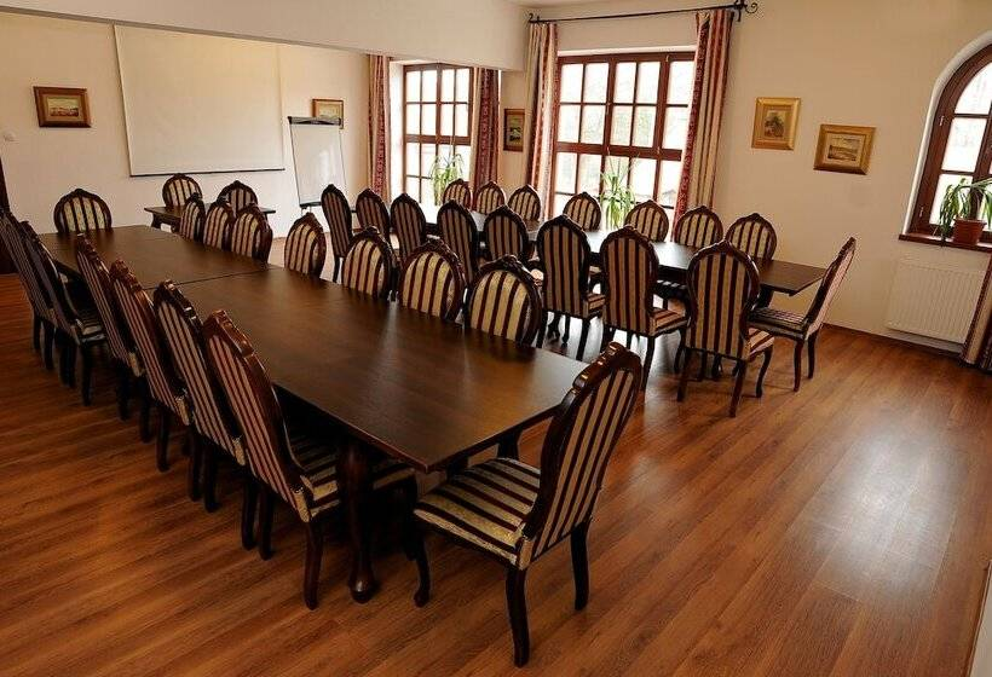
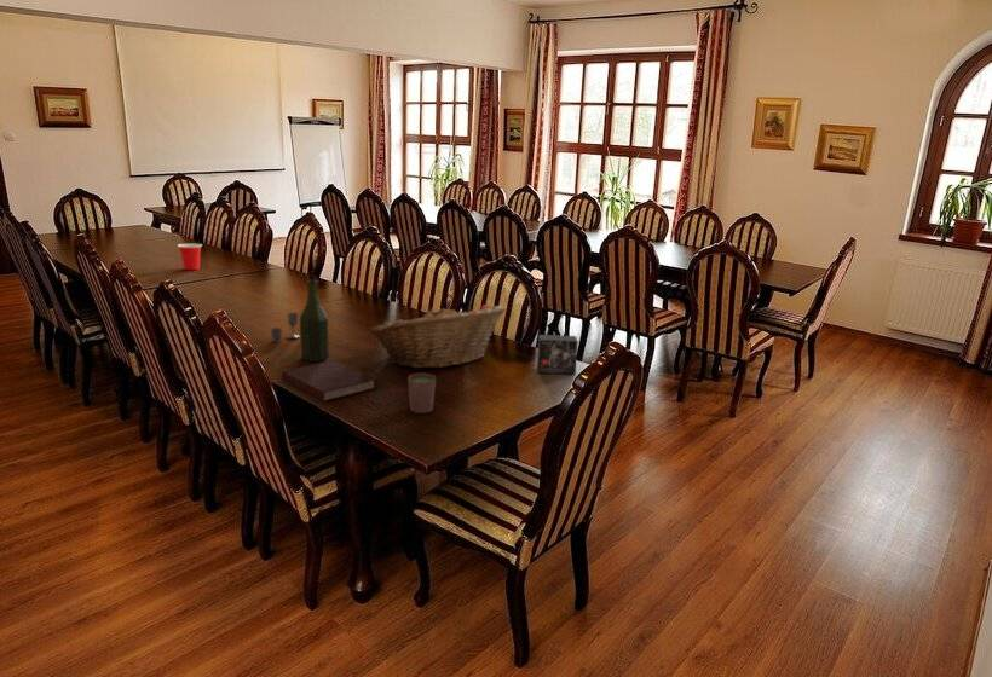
+ cup [175,242,203,271]
+ small box [536,334,579,375]
+ drinking glass [270,312,300,342]
+ notebook [281,359,376,403]
+ cup [406,372,437,415]
+ fruit basket [369,303,507,369]
+ bottle [299,278,330,363]
